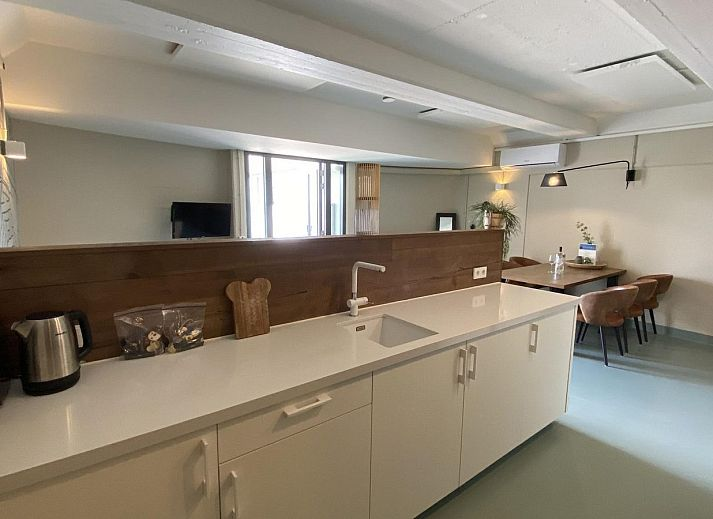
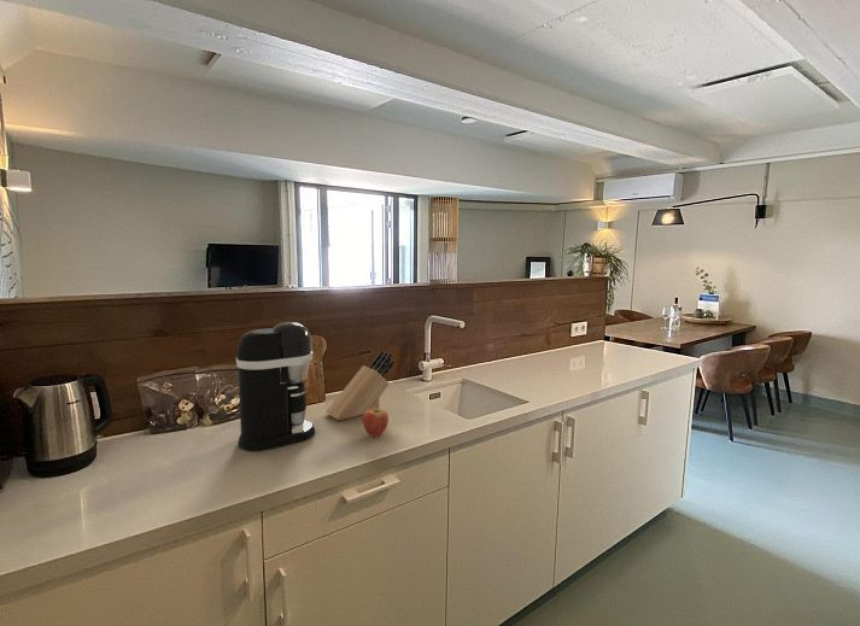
+ coffee maker [235,321,316,452]
+ fruit [362,405,390,438]
+ knife block [324,350,394,422]
